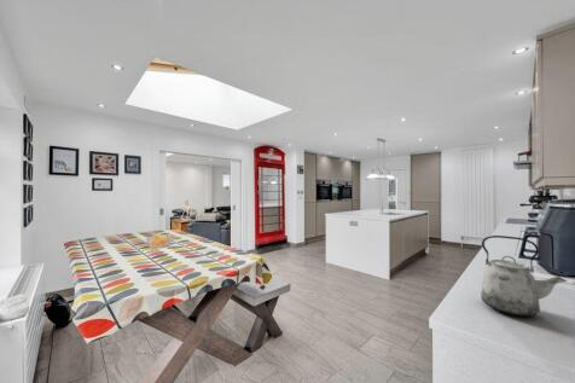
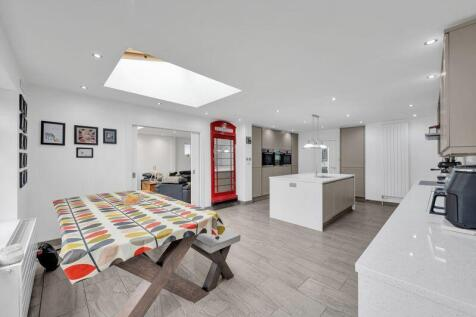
- kettle [480,234,568,318]
